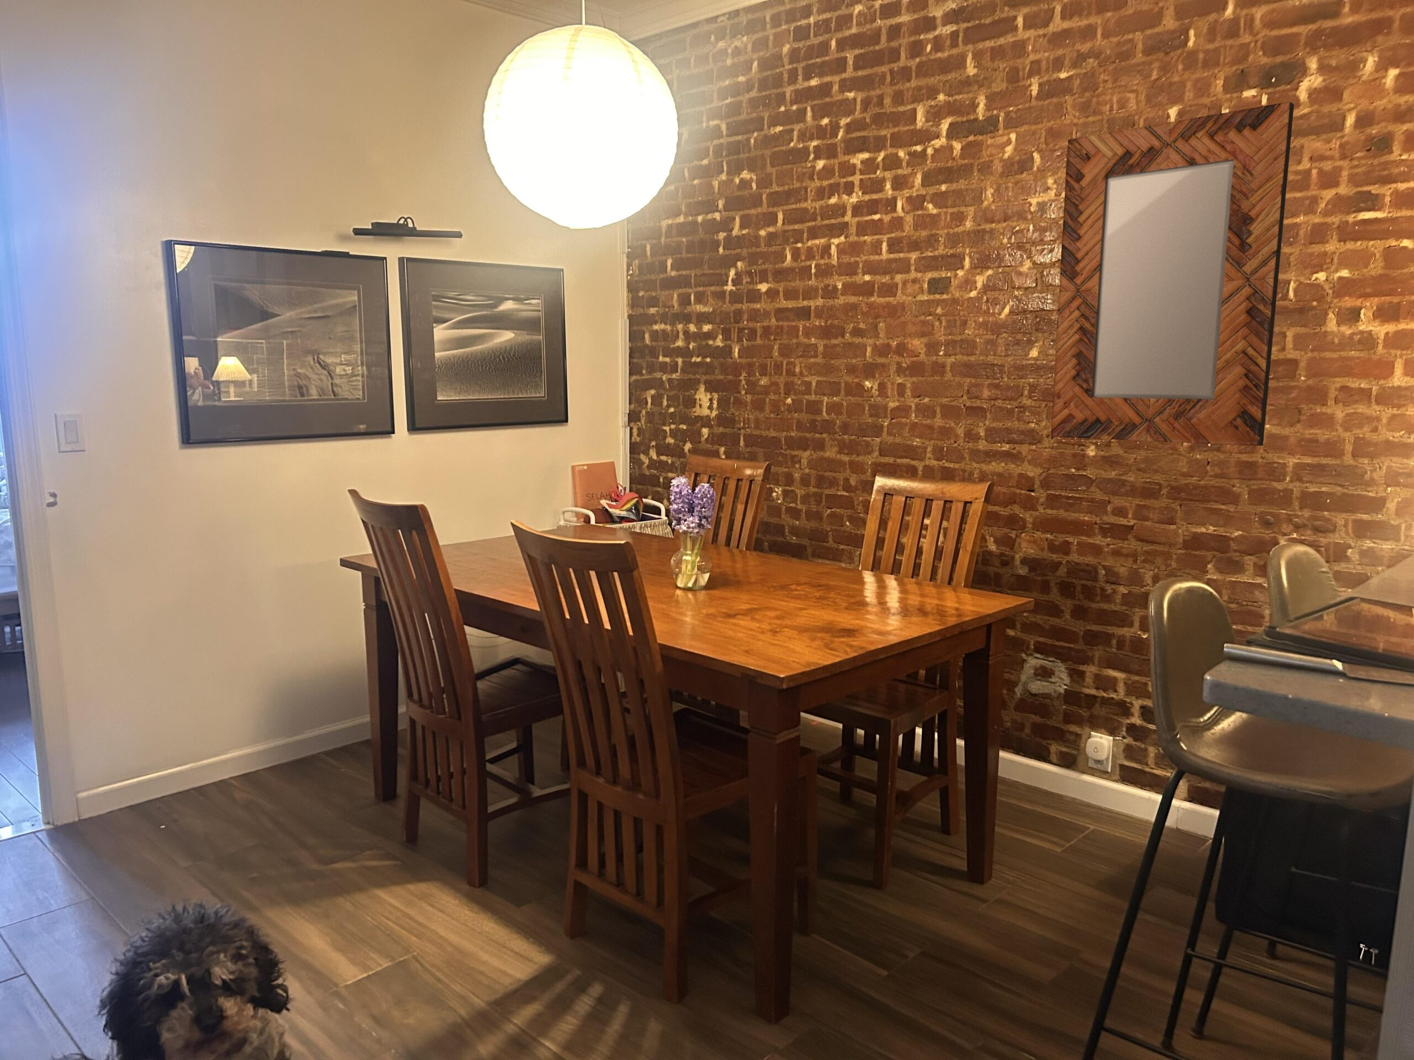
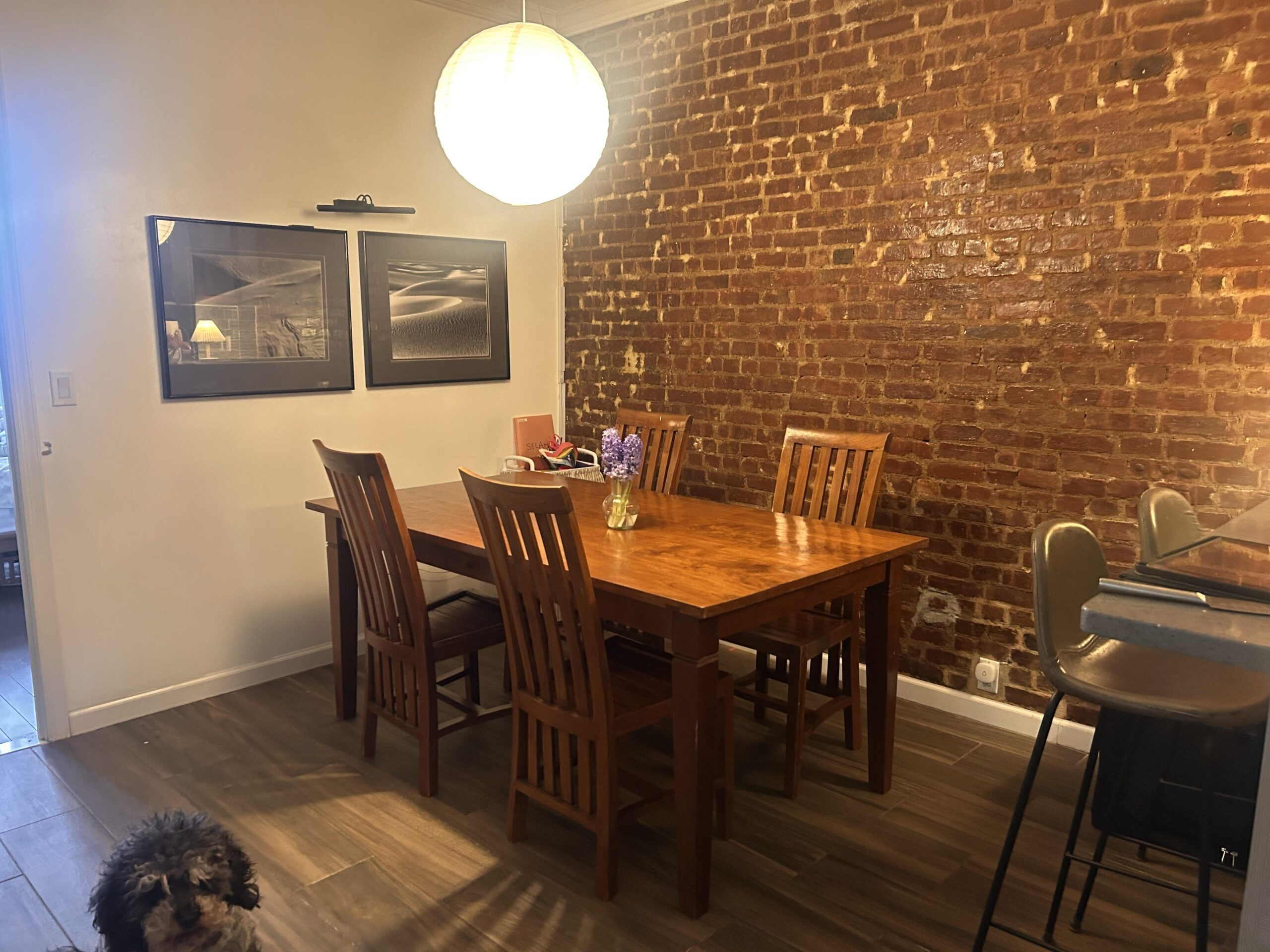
- home mirror [1051,101,1295,446]
